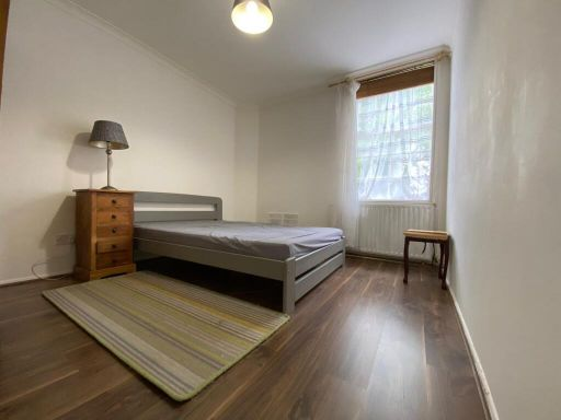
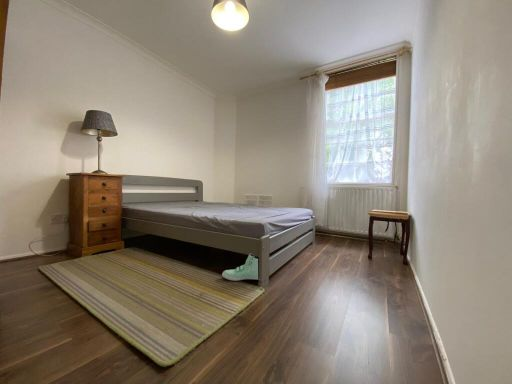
+ sneaker [221,254,259,282]
